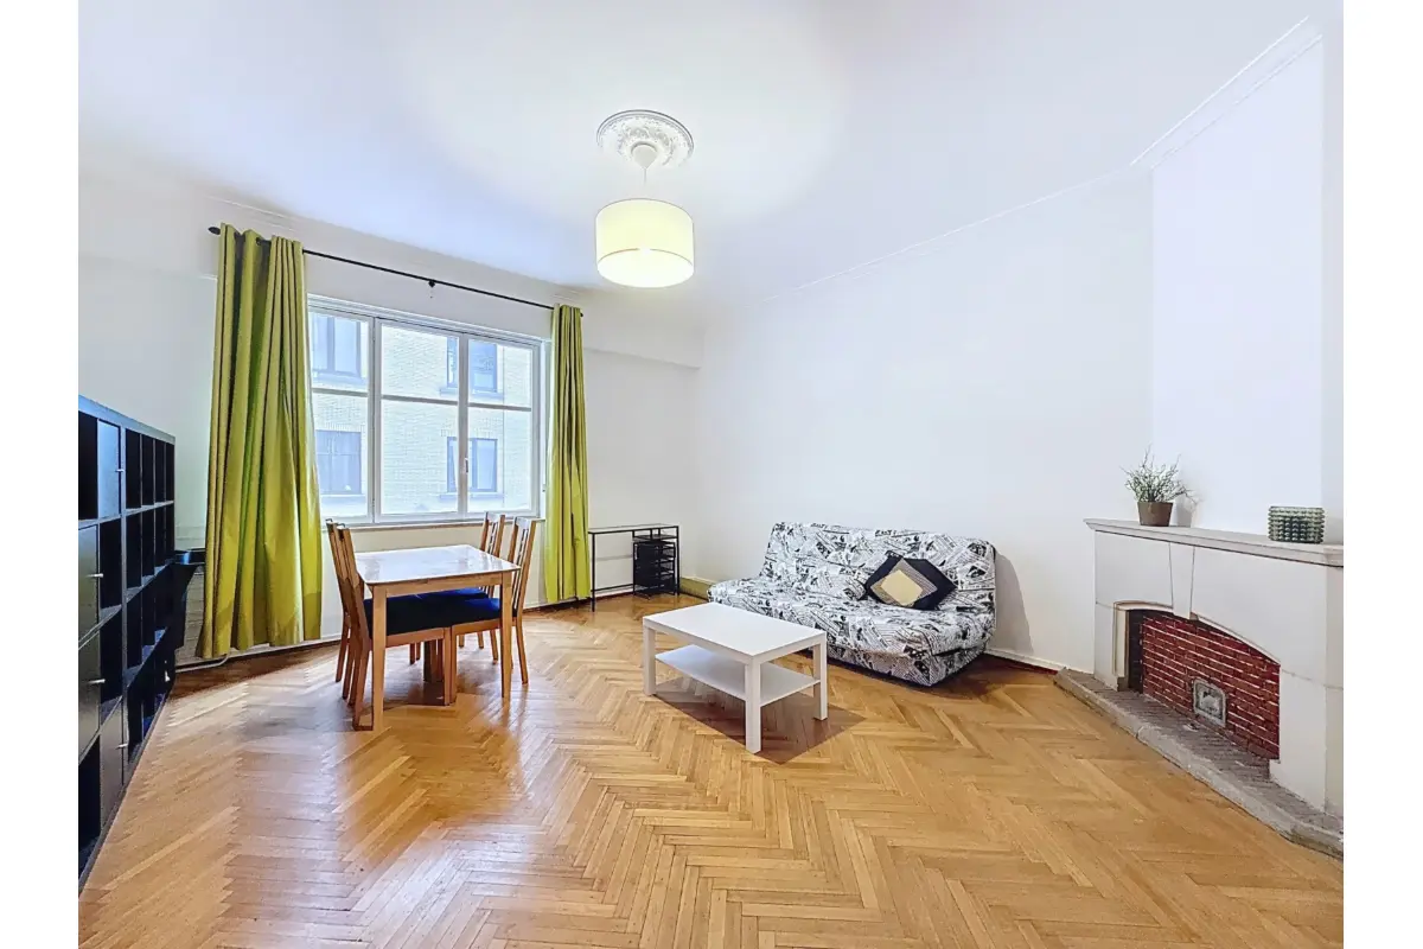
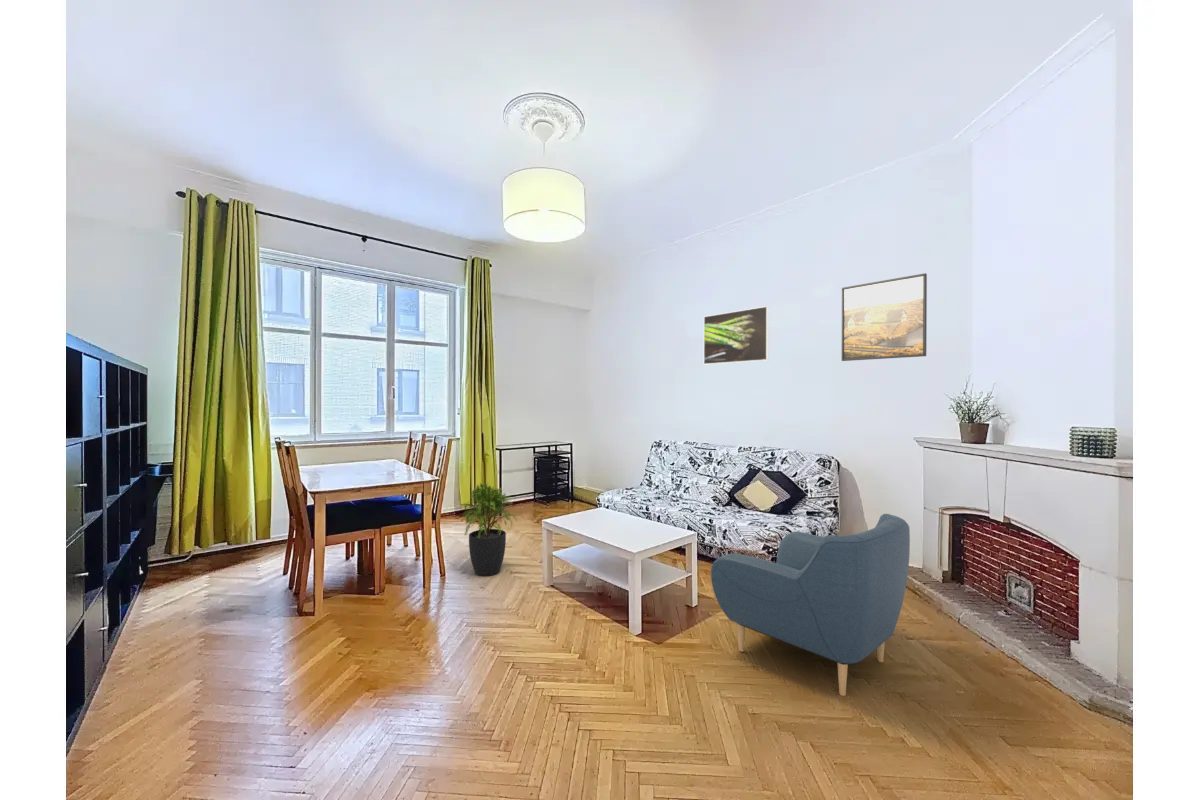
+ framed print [841,272,928,362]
+ potted plant [459,482,520,577]
+ armchair [710,513,911,697]
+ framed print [703,305,770,365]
